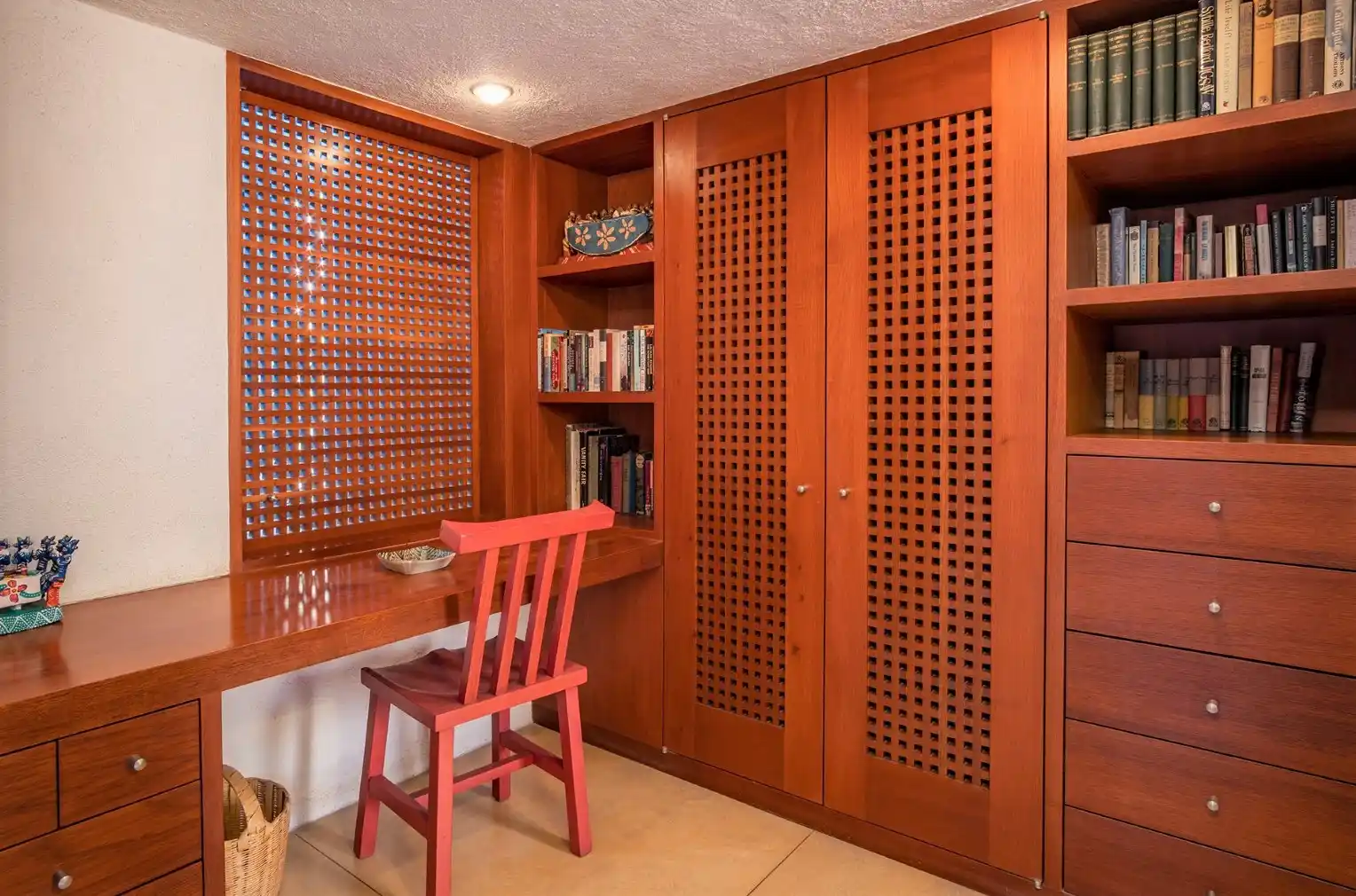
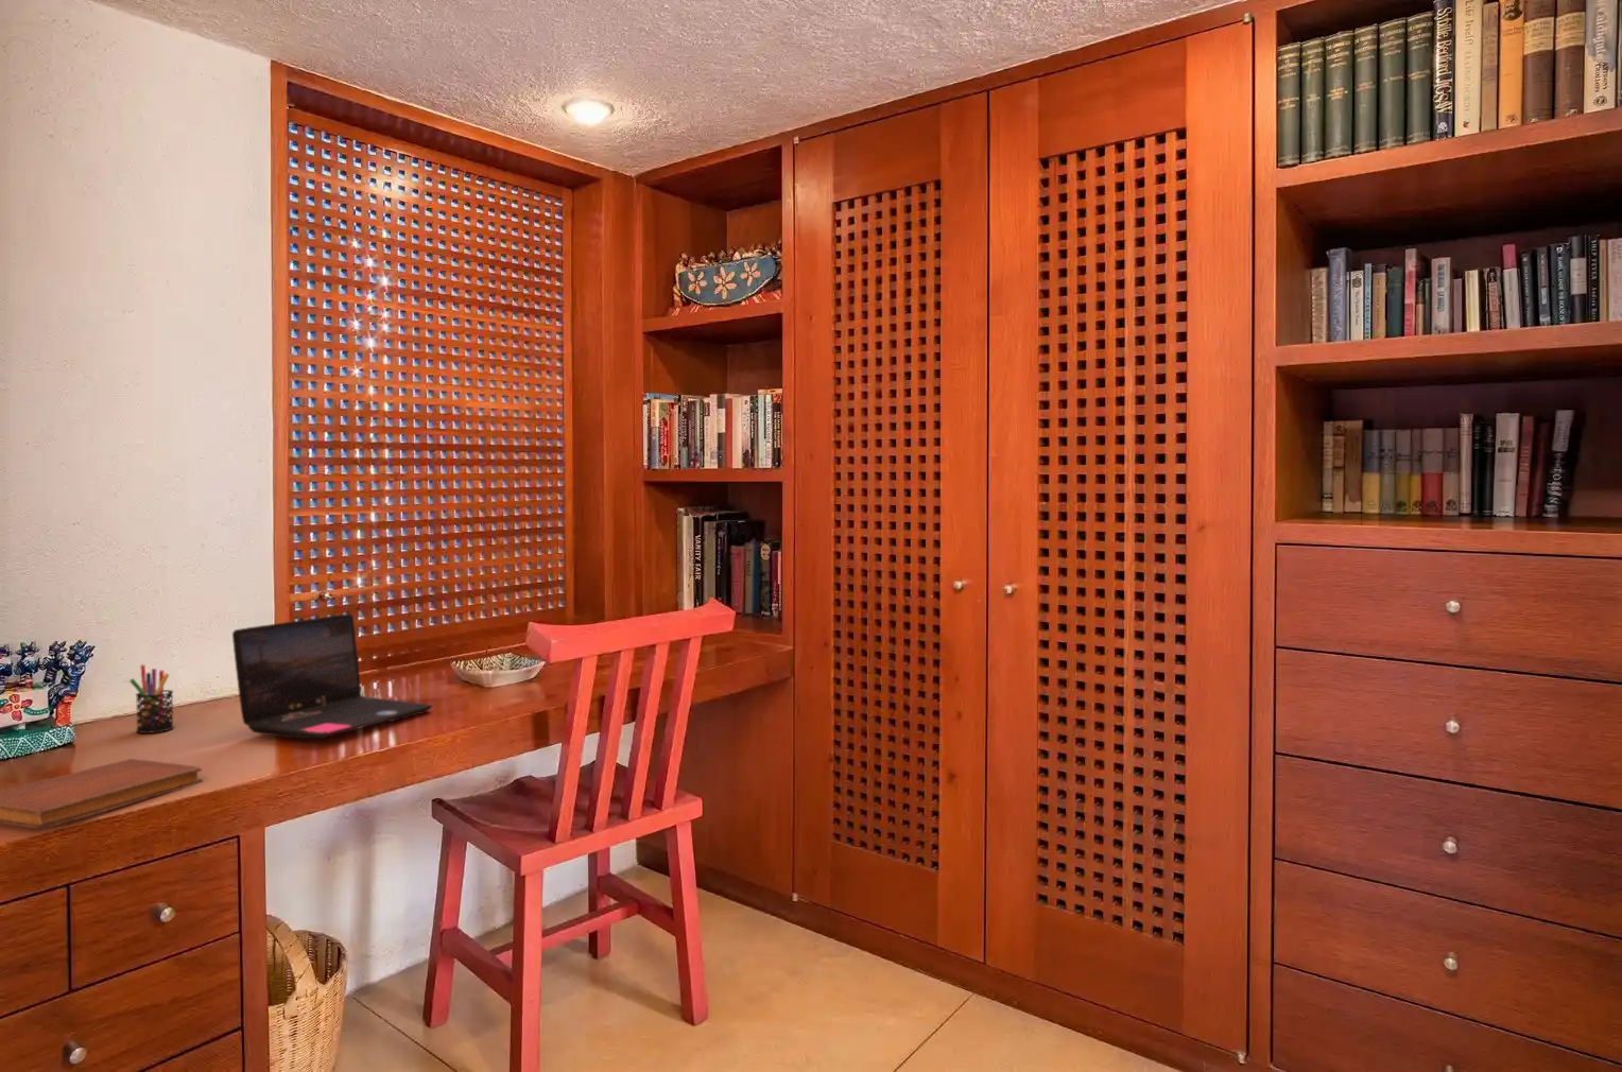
+ laptop [231,613,434,739]
+ notebook [0,757,203,830]
+ pen holder [128,663,175,735]
